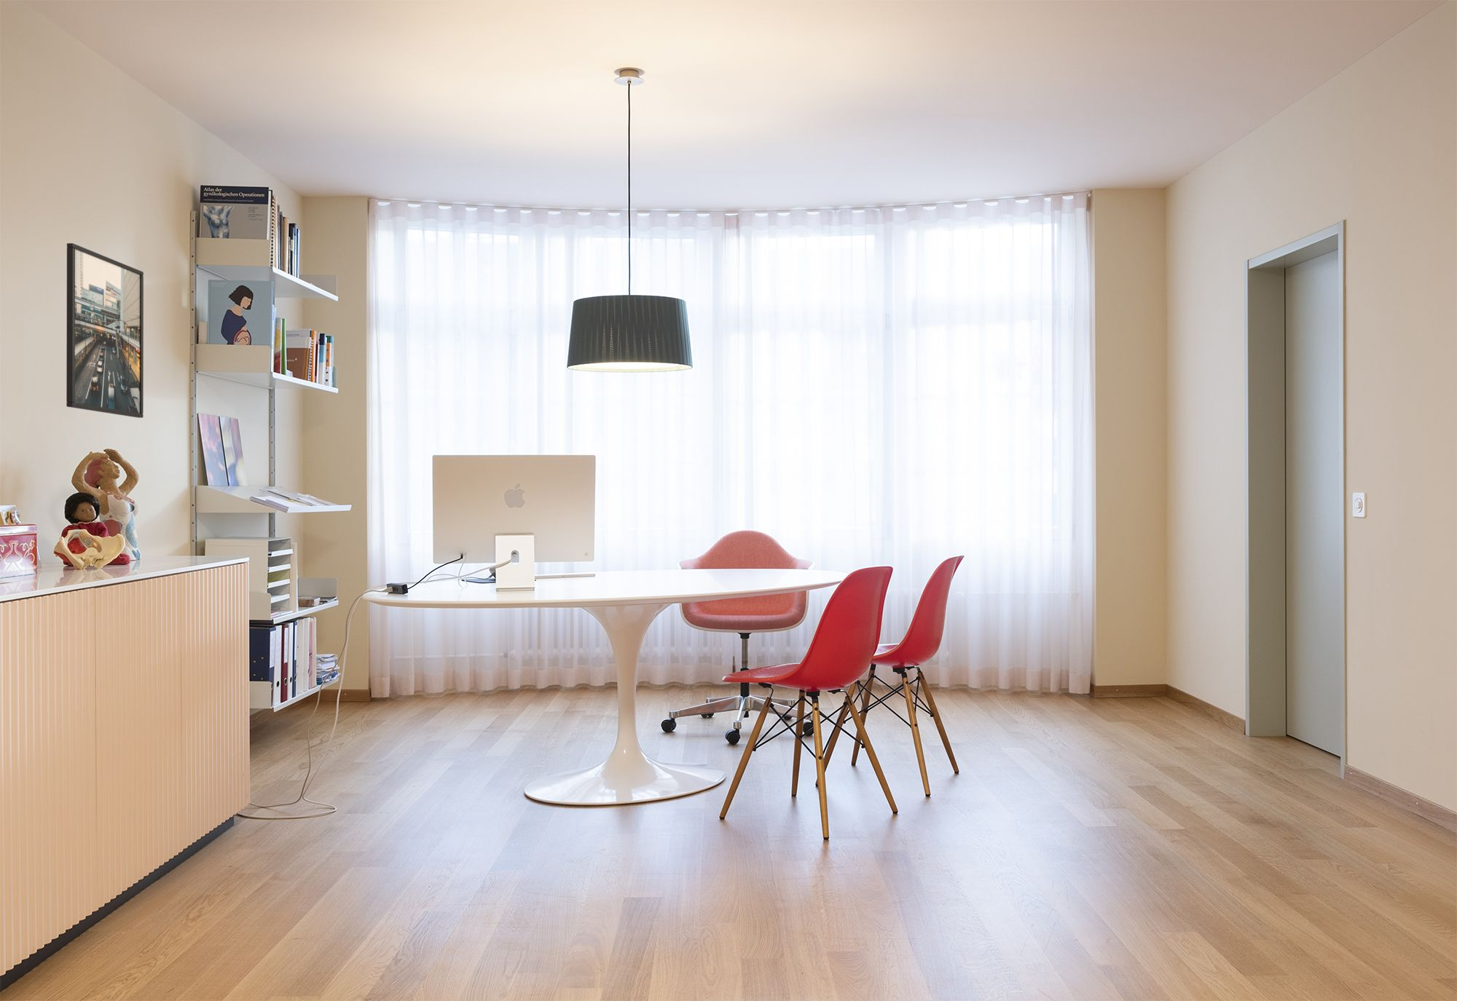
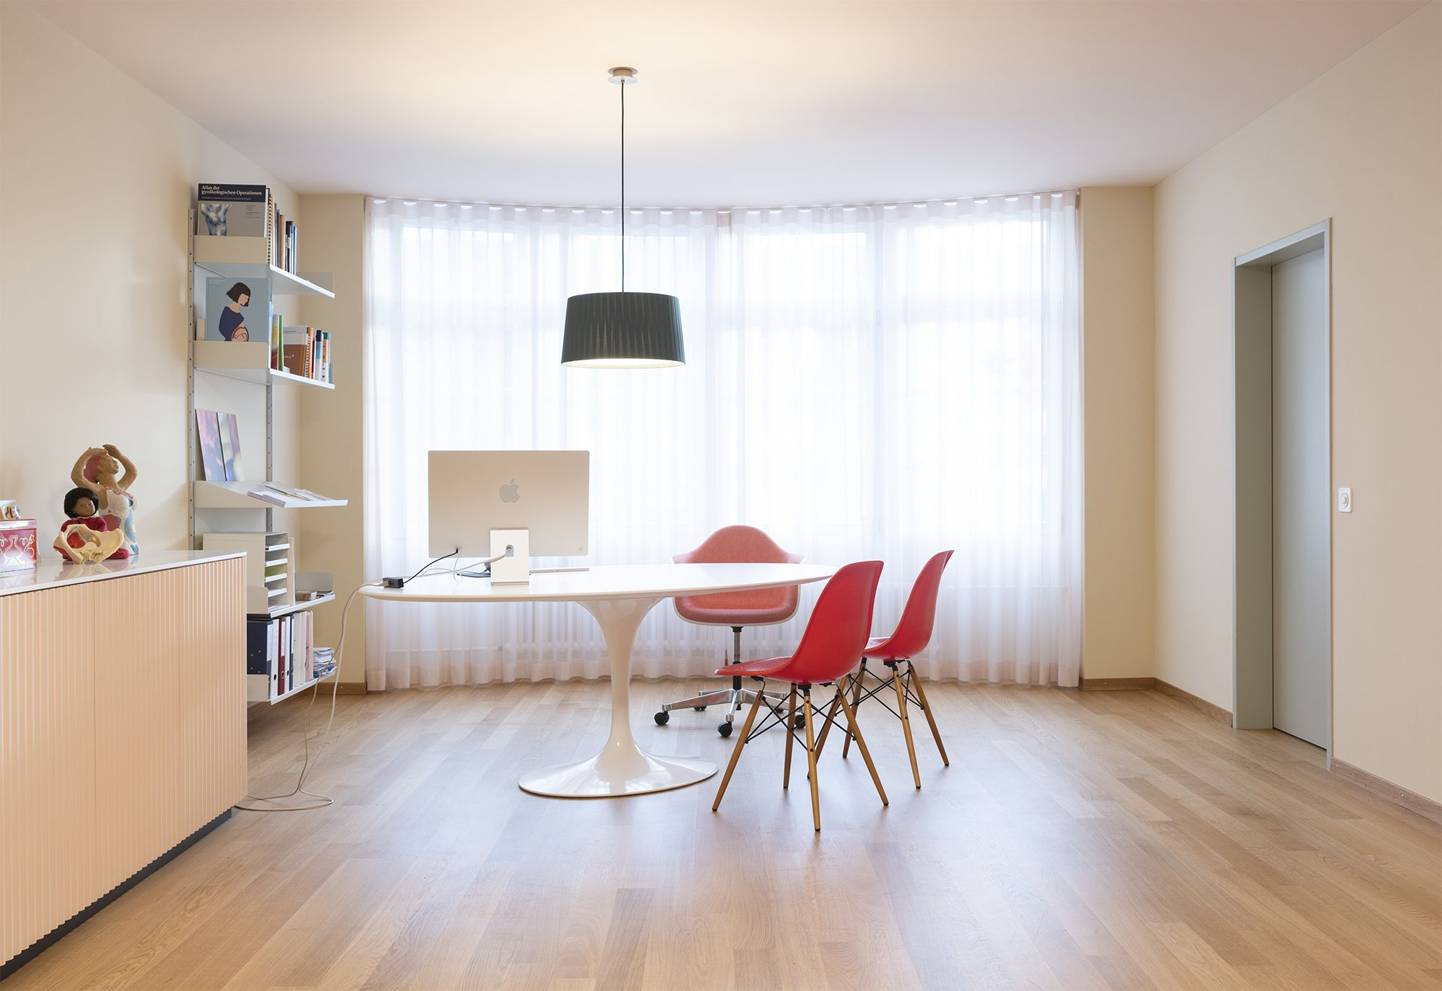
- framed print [65,242,144,418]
